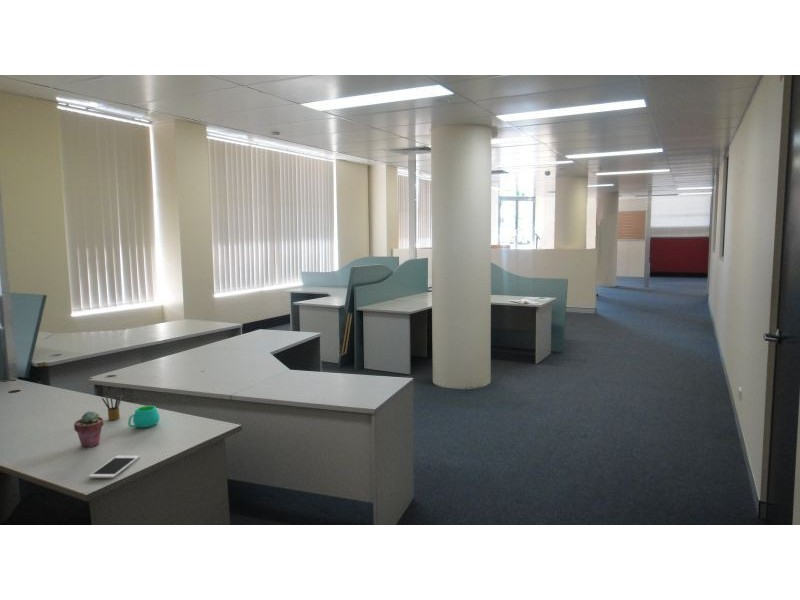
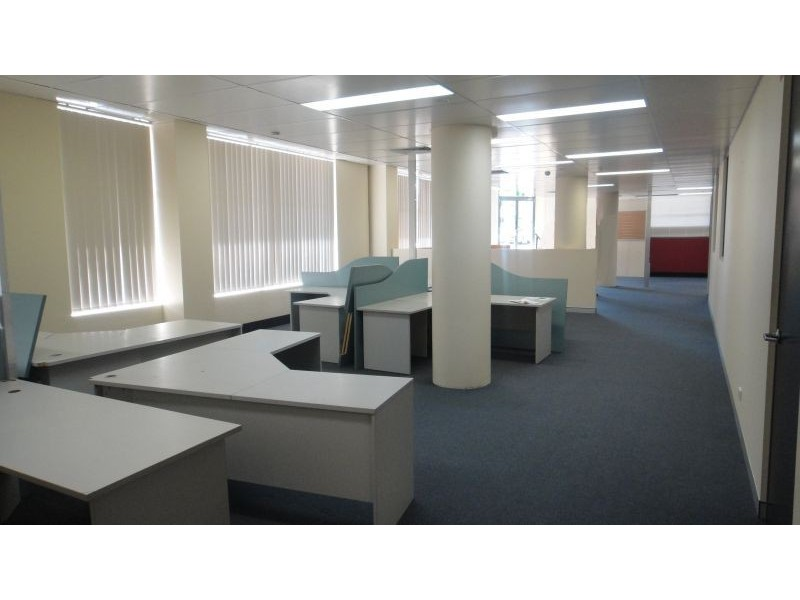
- mug [127,405,161,428]
- pencil box [101,392,124,421]
- potted succulent [73,410,104,448]
- cell phone [88,455,141,479]
